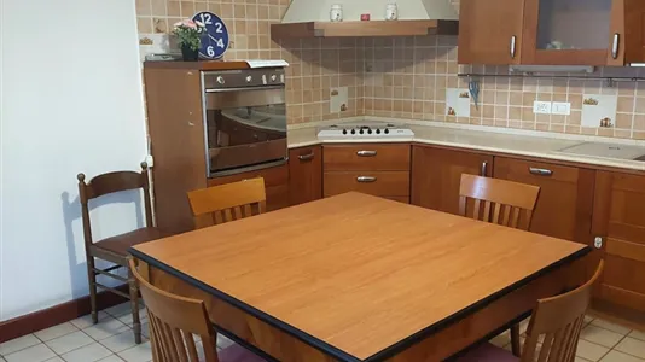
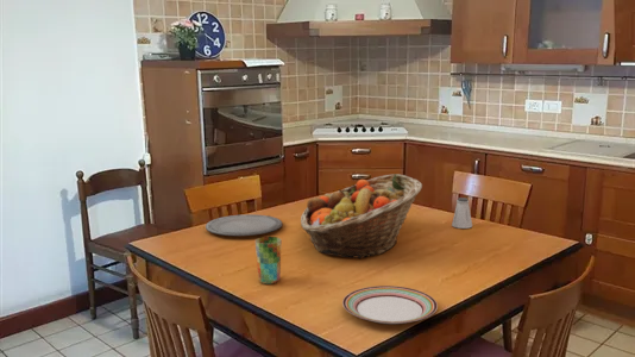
+ saltshaker [451,196,473,230]
+ fruit basket [300,173,423,259]
+ plate [205,213,283,237]
+ cup [254,236,282,286]
+ plate [341,284,439,325]
